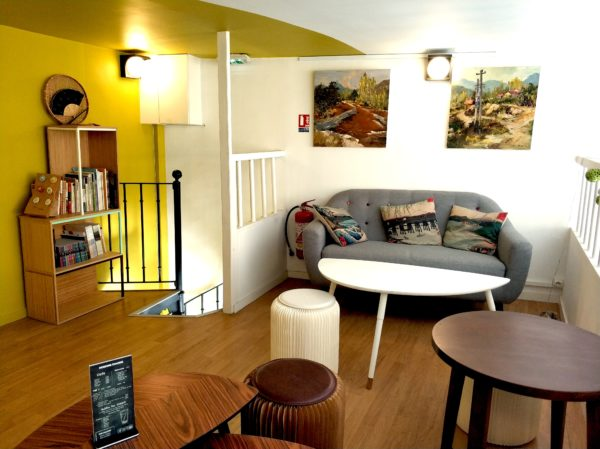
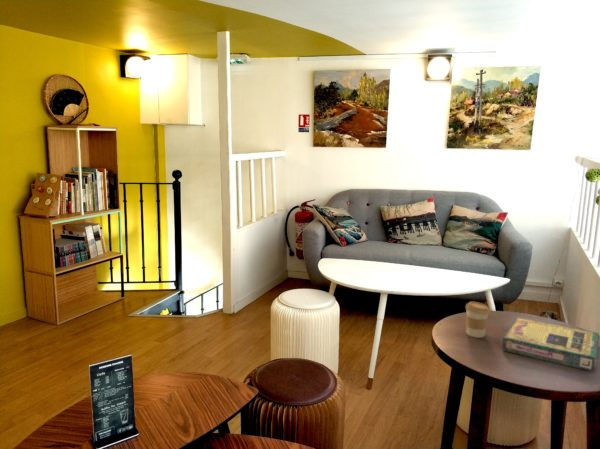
+ video game box [501,316,600,373]
+ coffee cup [465,301,491,339]
